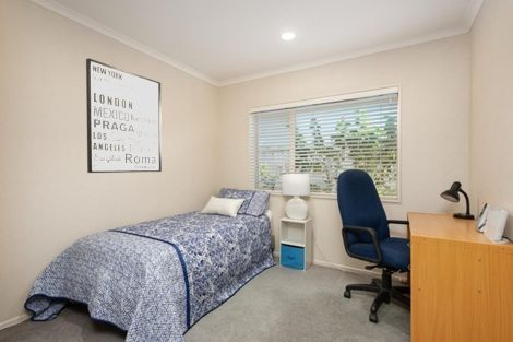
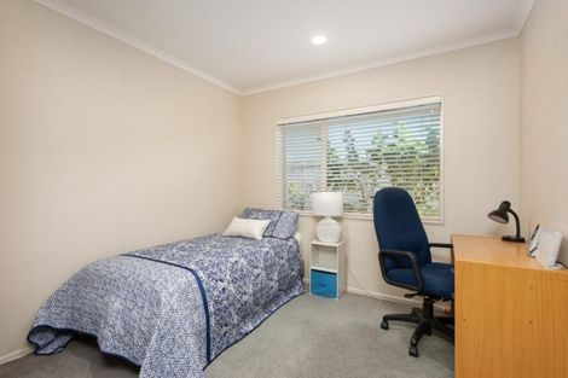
- wall art [85,57,163,174]
